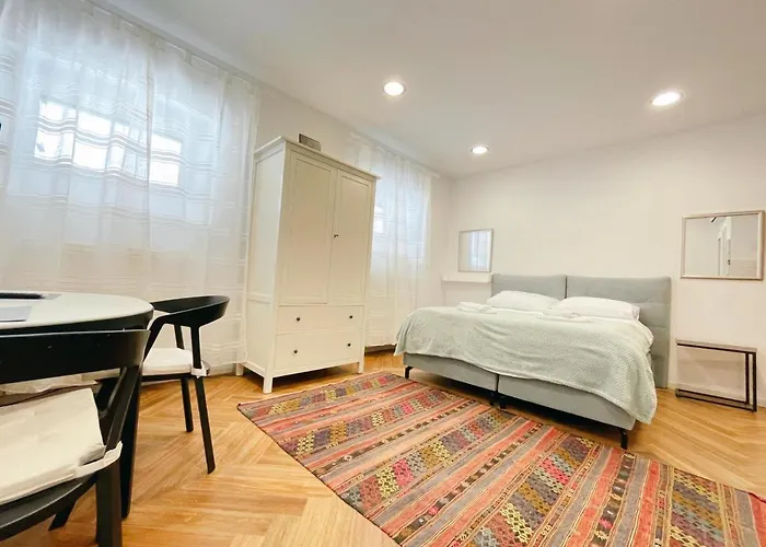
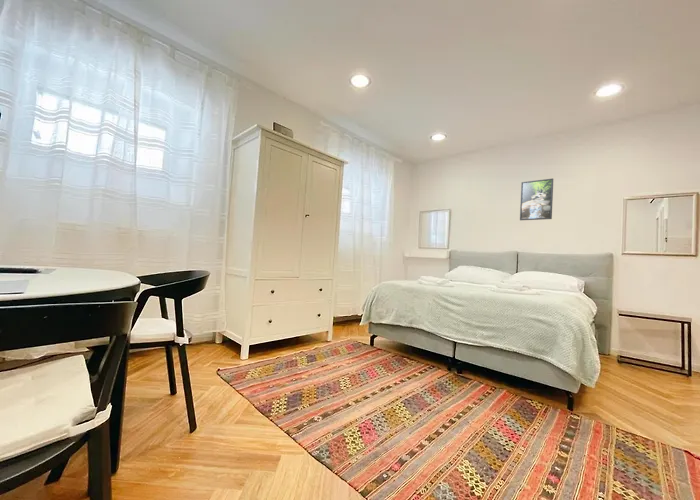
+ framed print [519,178,554,221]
